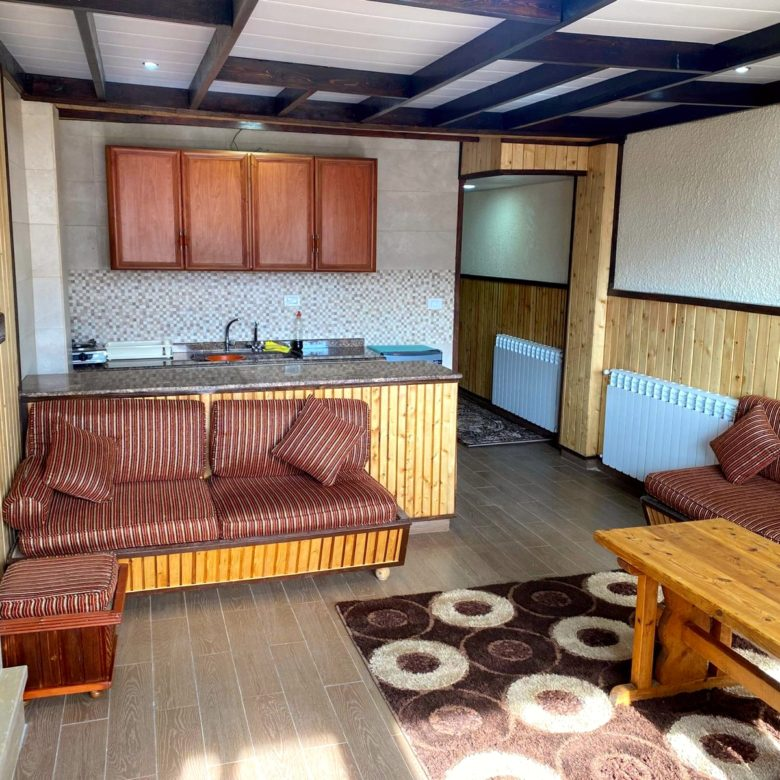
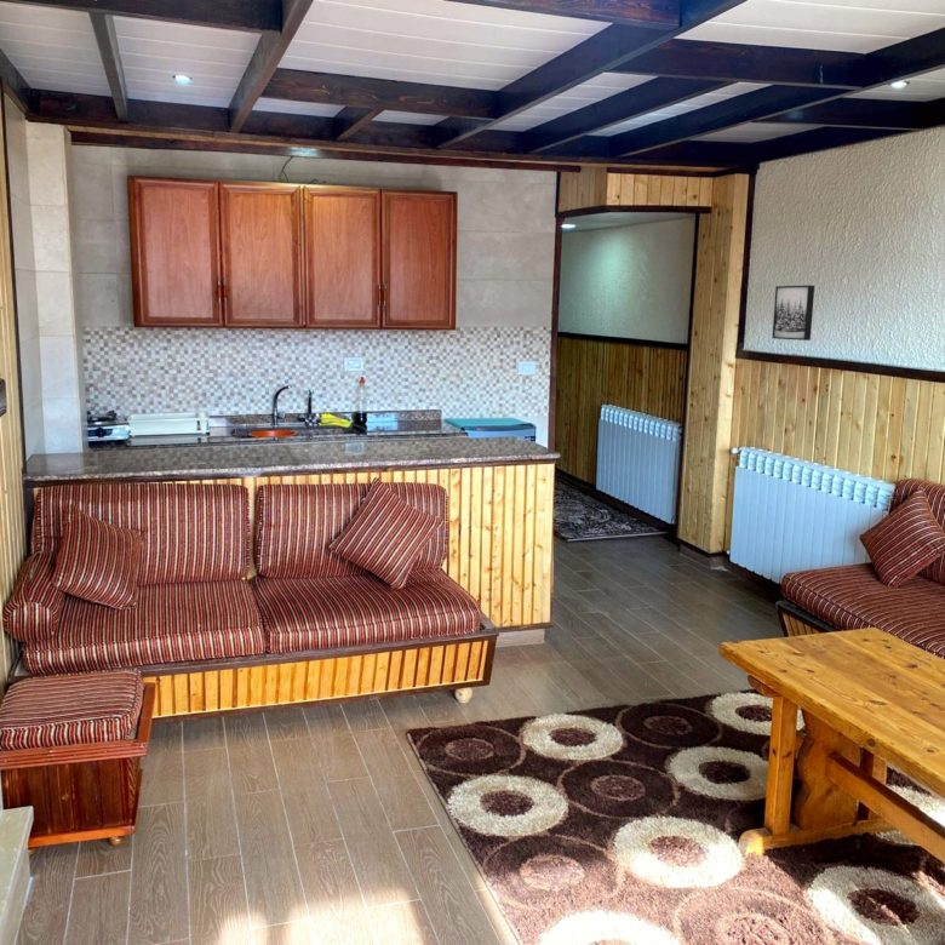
+ wall art [771,285,815,342]
